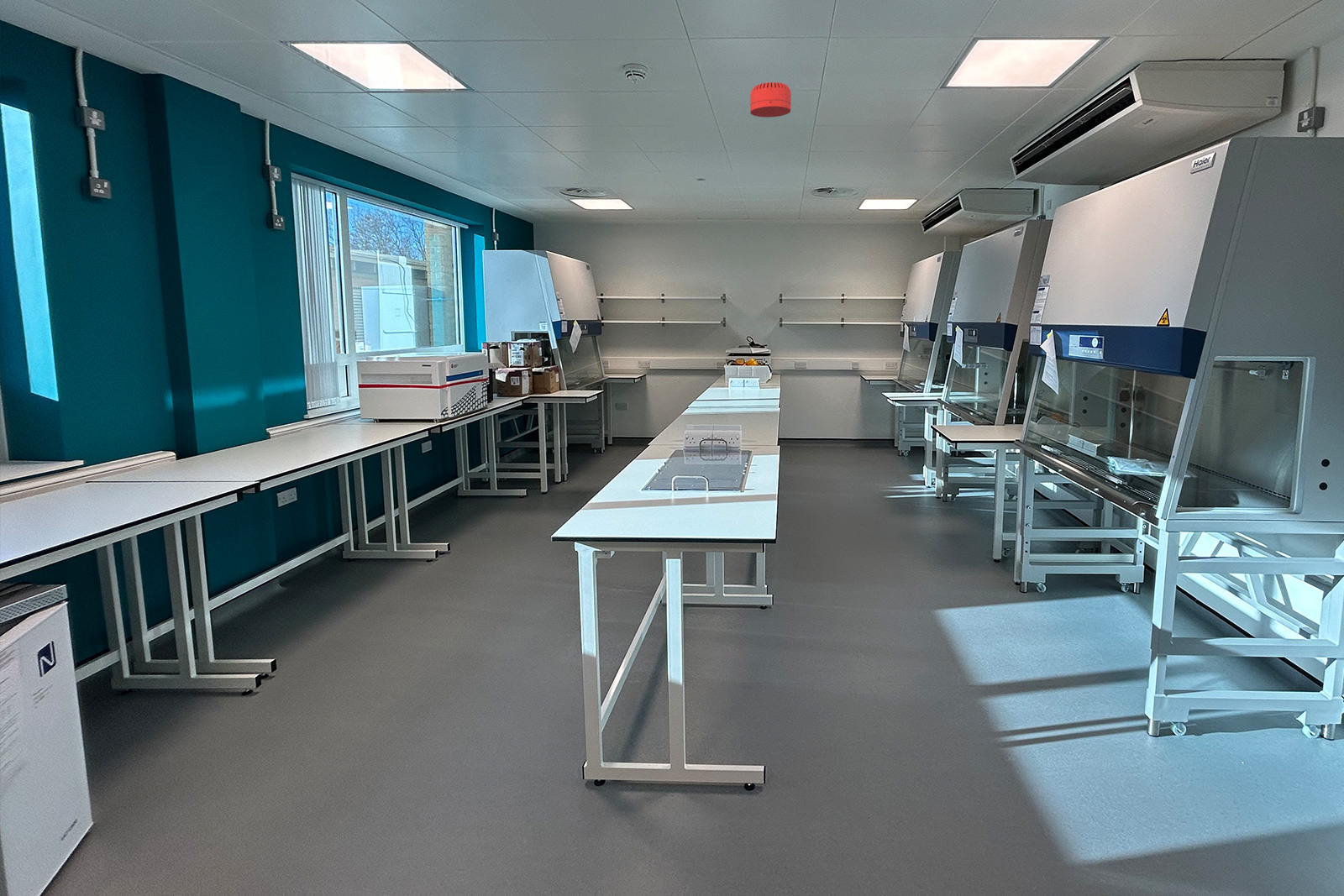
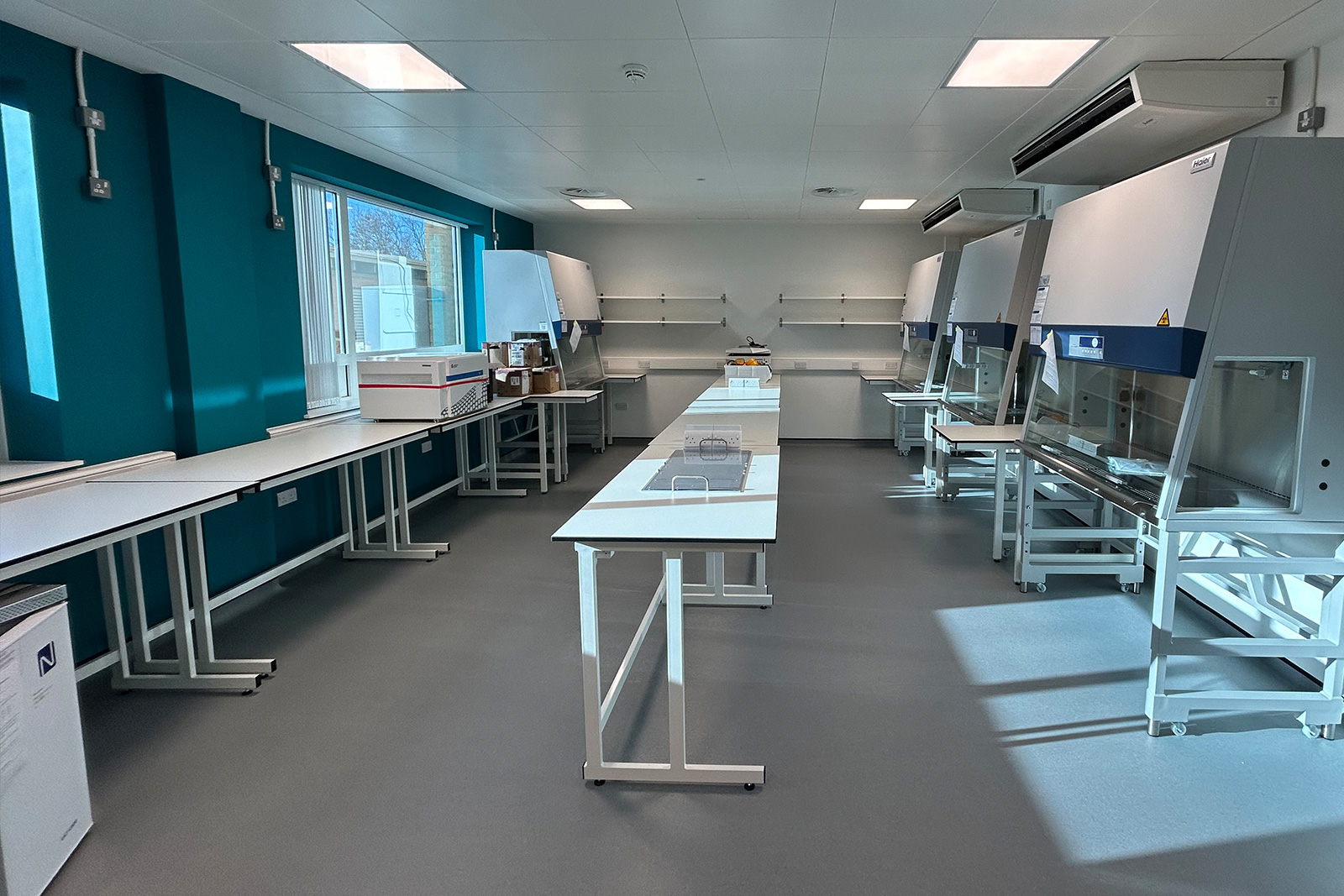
- smoke detector [749,81,792,118]
